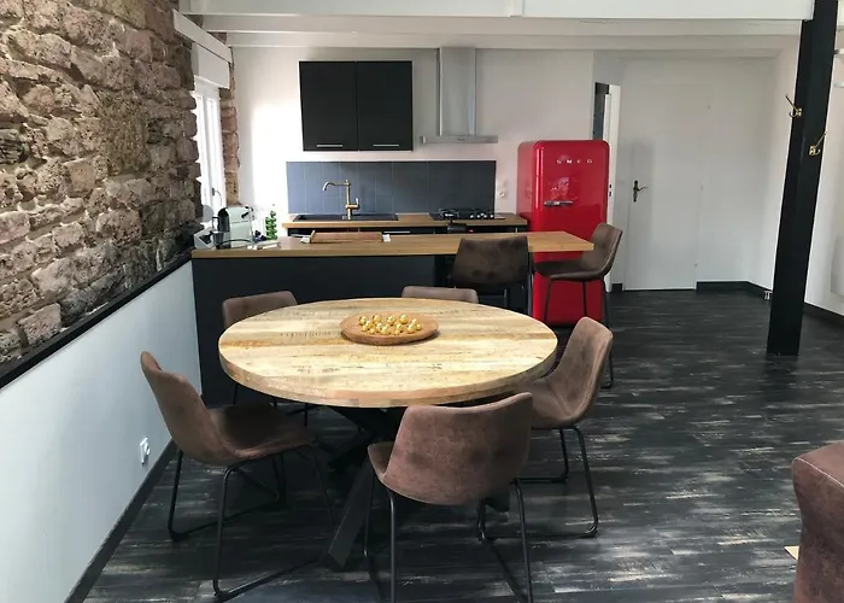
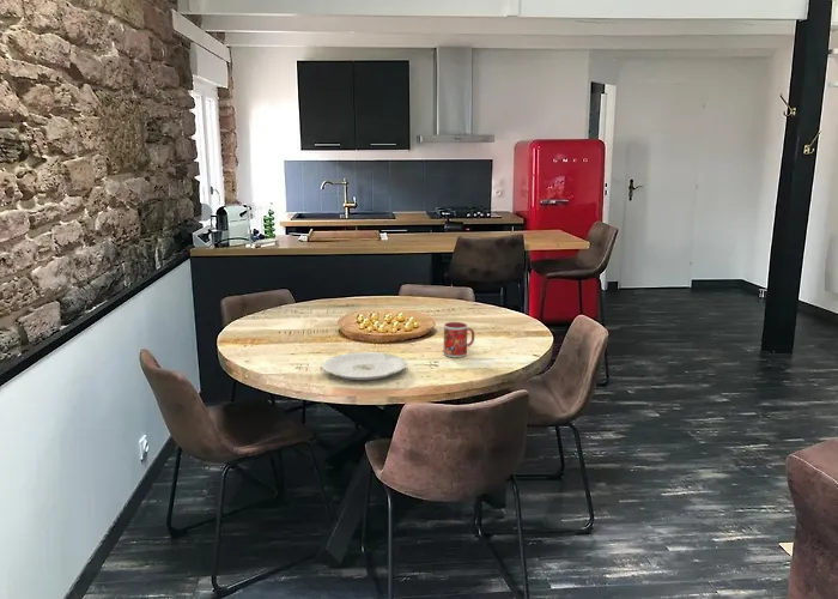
+ mug [443,321,475,358]
+ plate [321,351,407,381]
